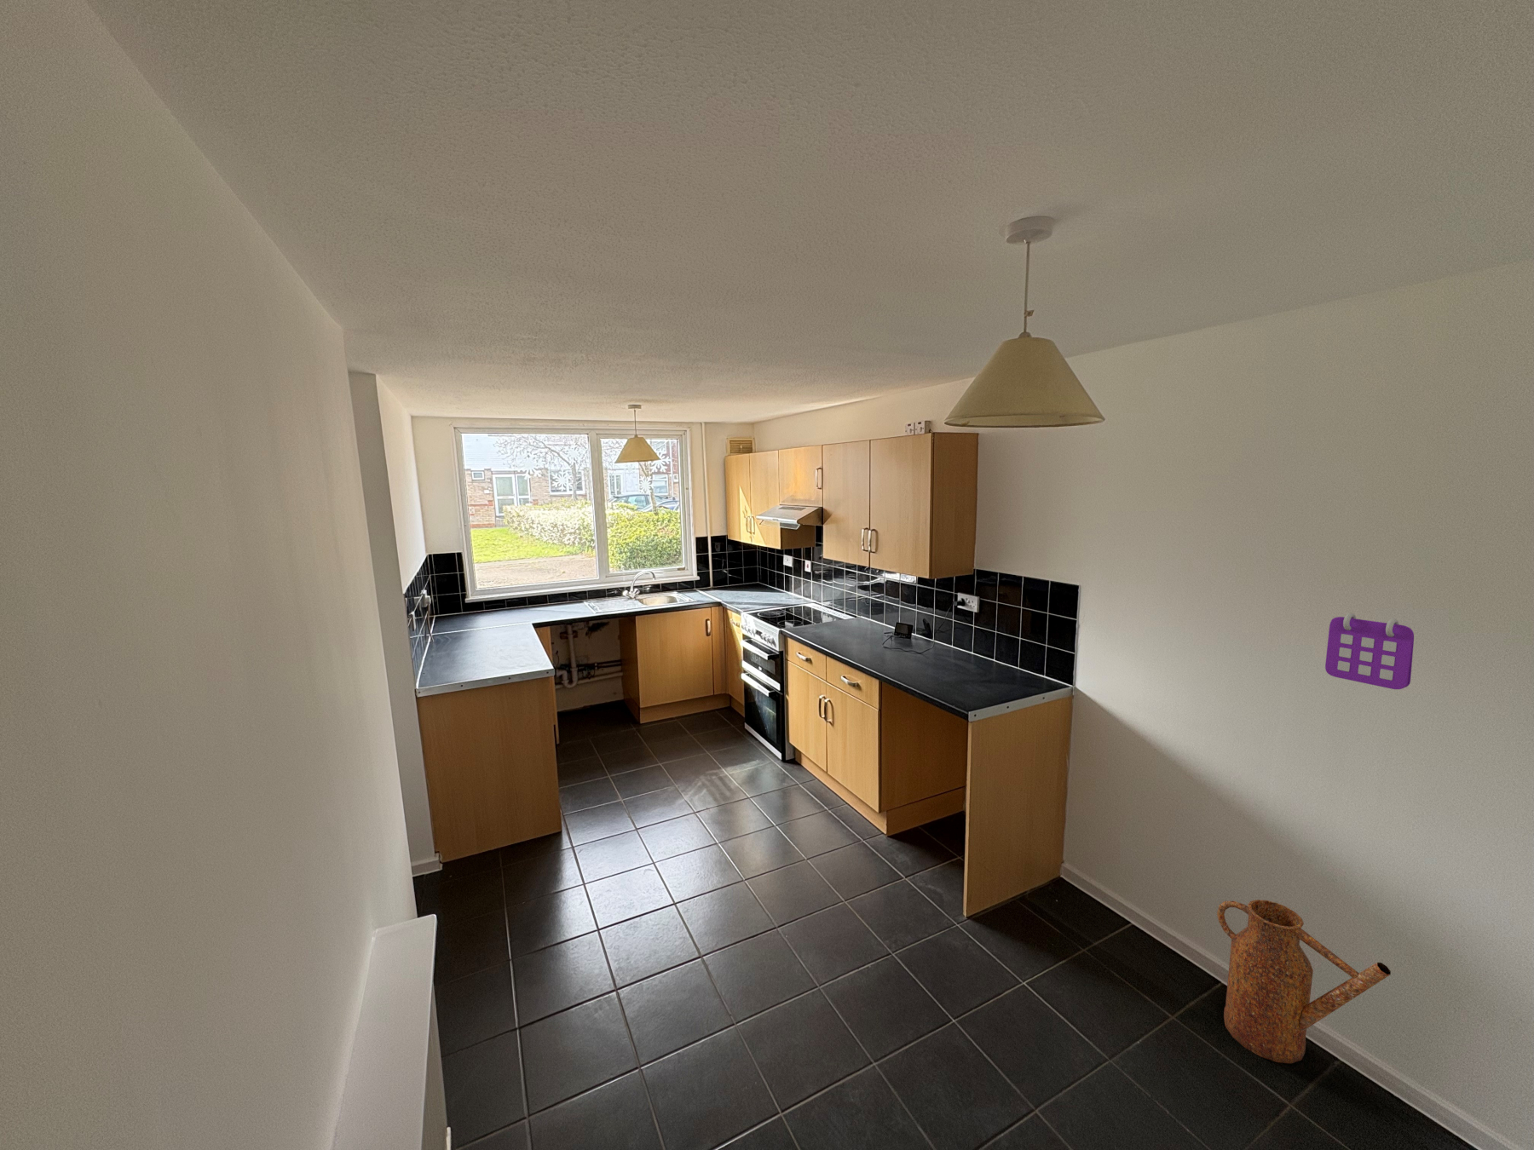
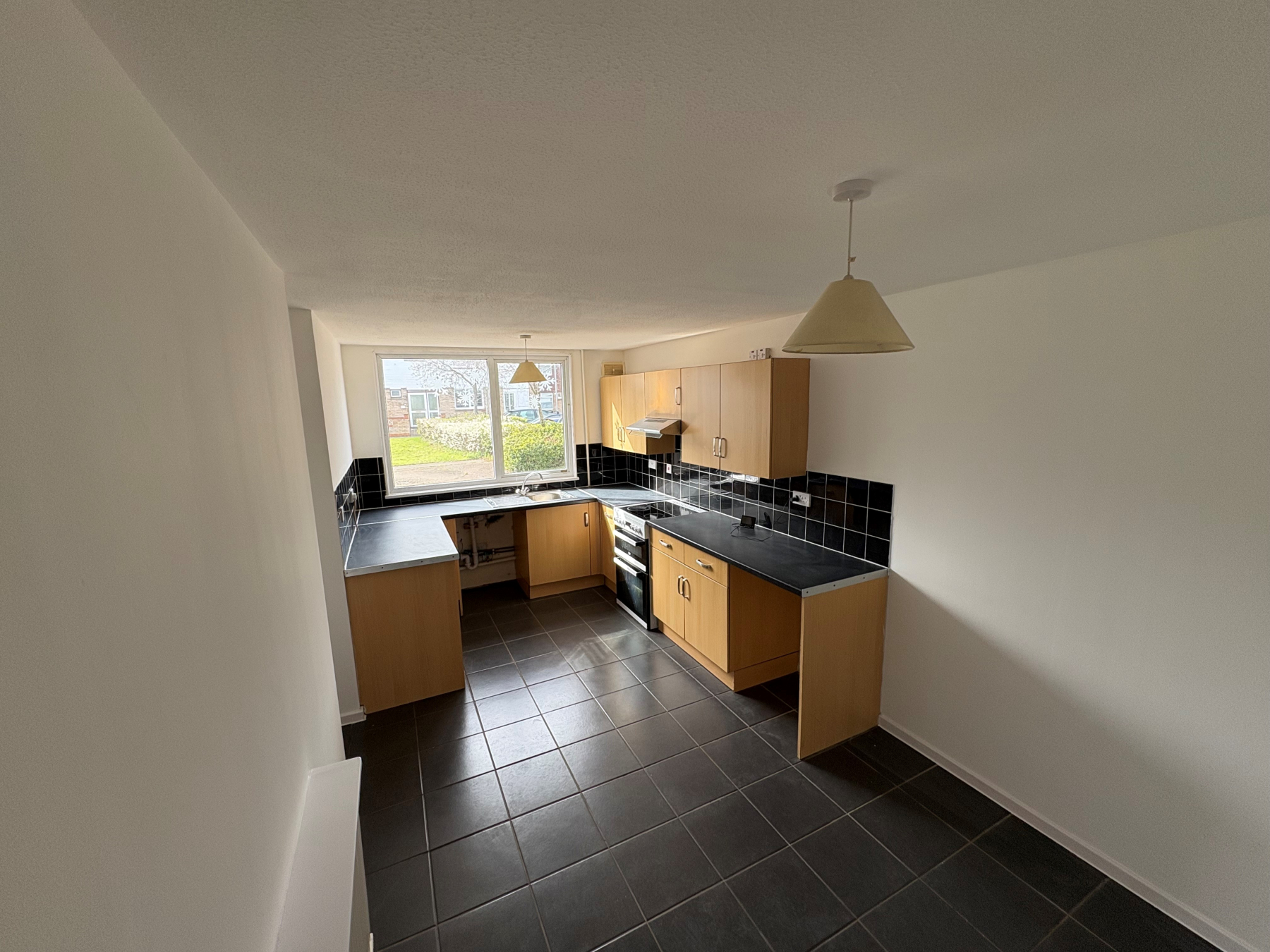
- calendar [1324,611,1414,690]
- watering can [1216,899,1391,1064]
